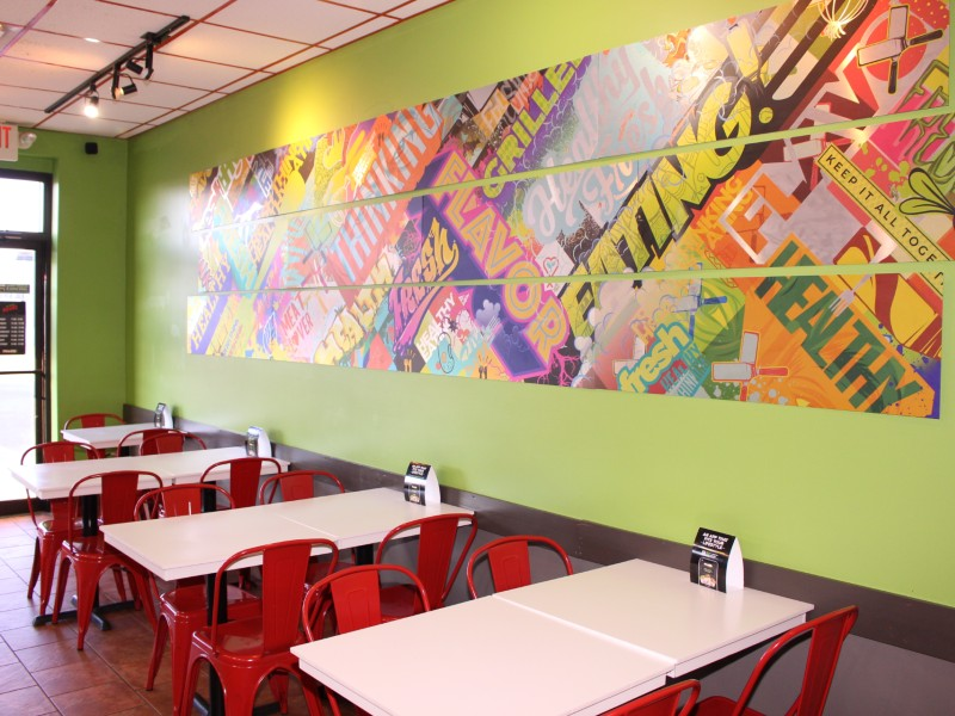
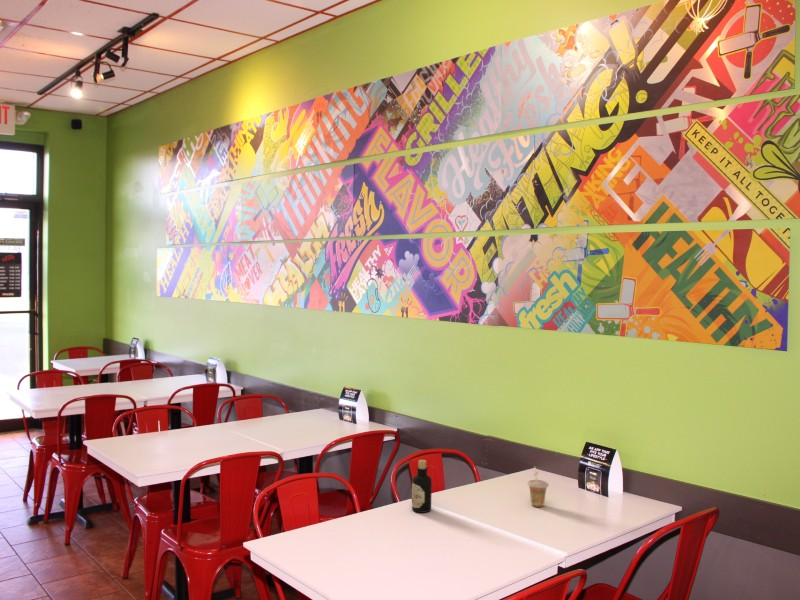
+ bottle [411,459,433,514]
+ beverage cup [526,465,550,508]
